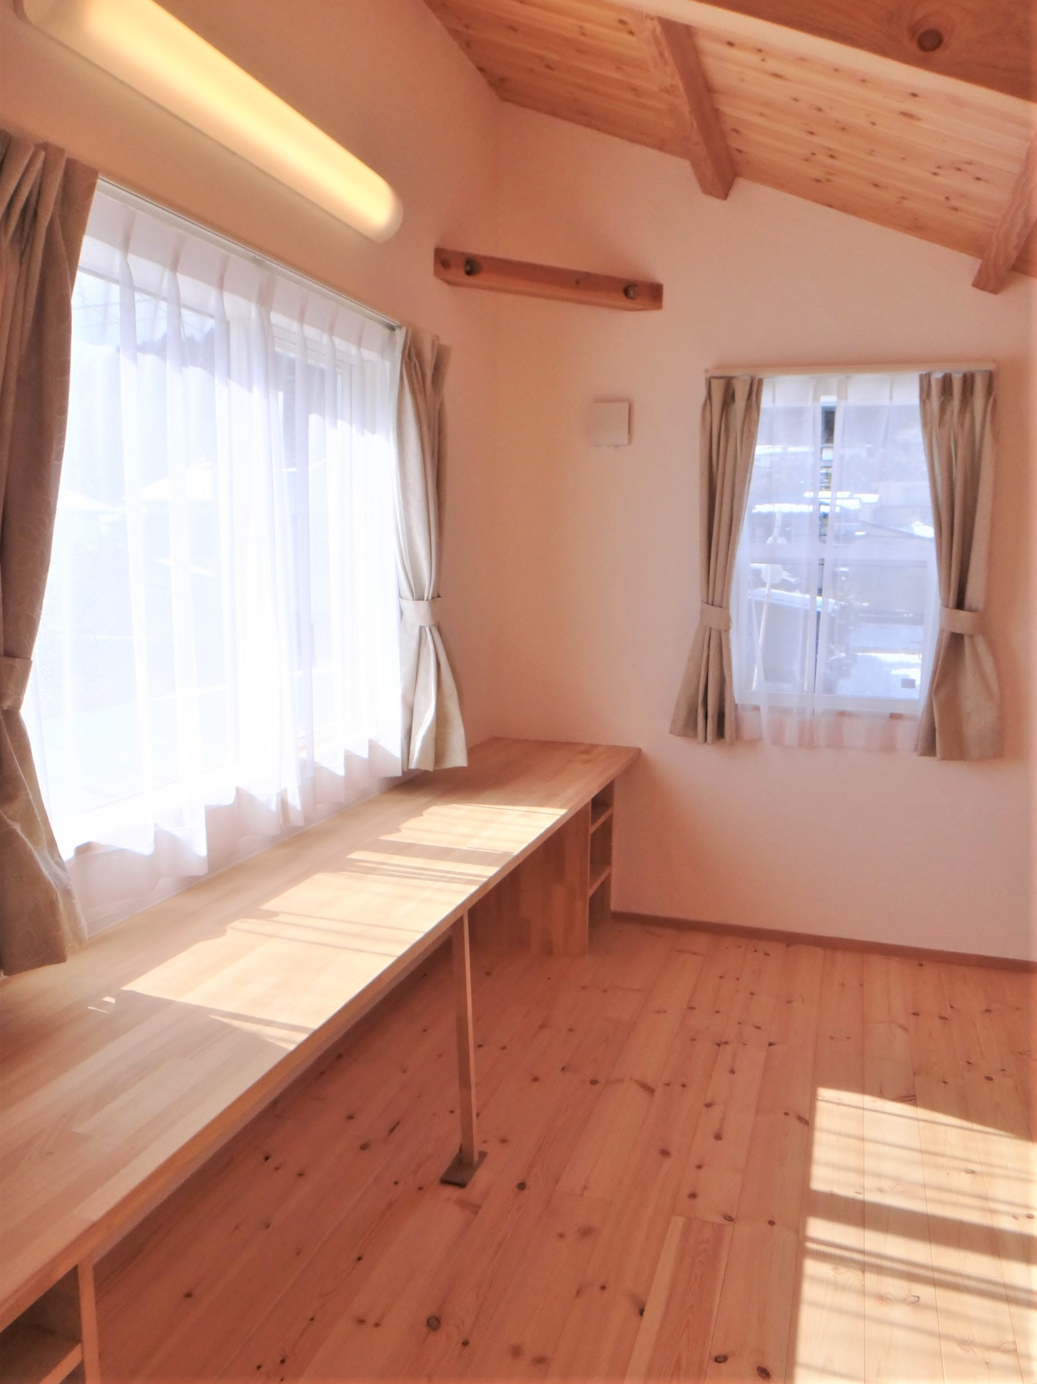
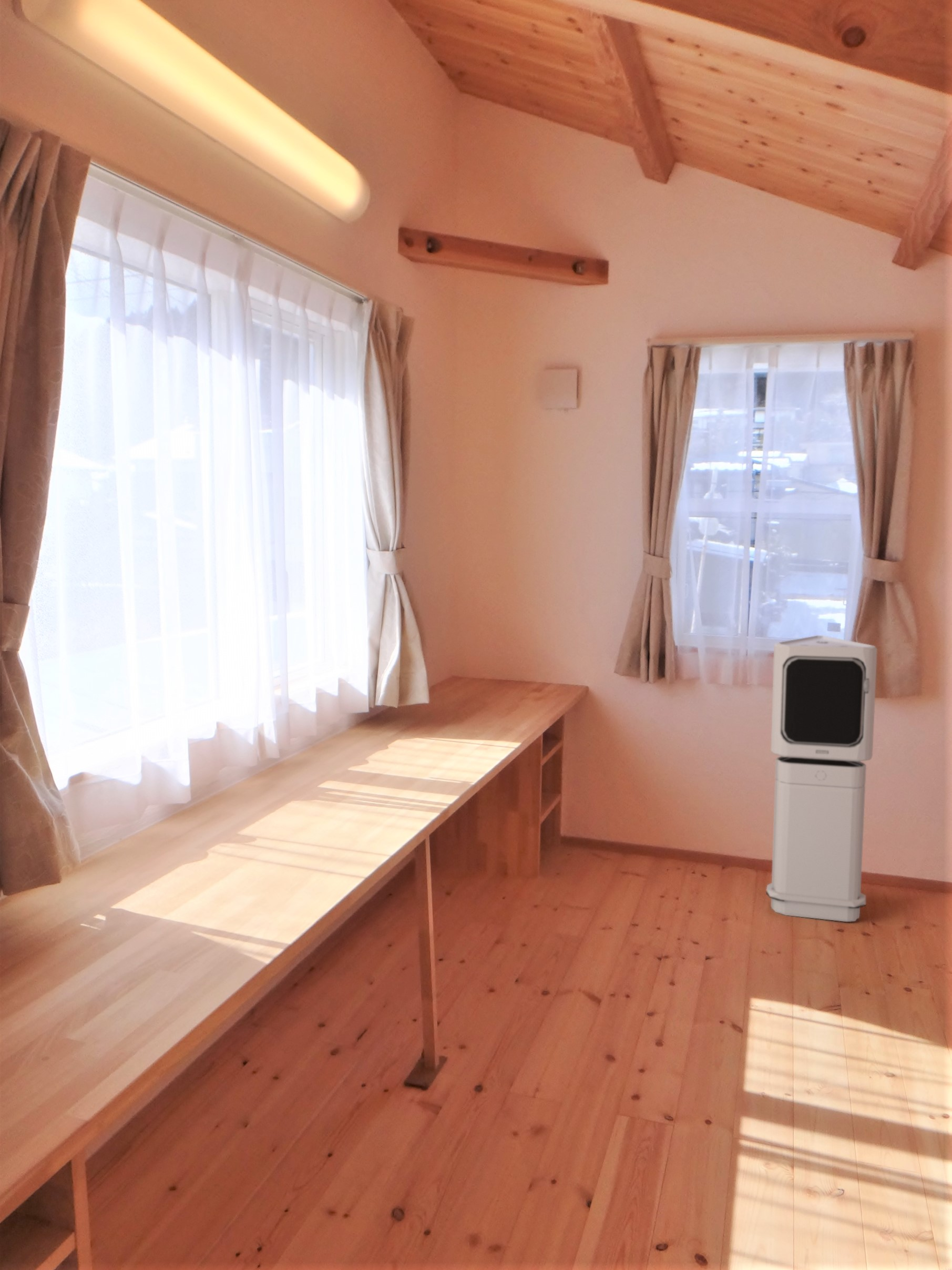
+ air purifier [765,635,878,922]
